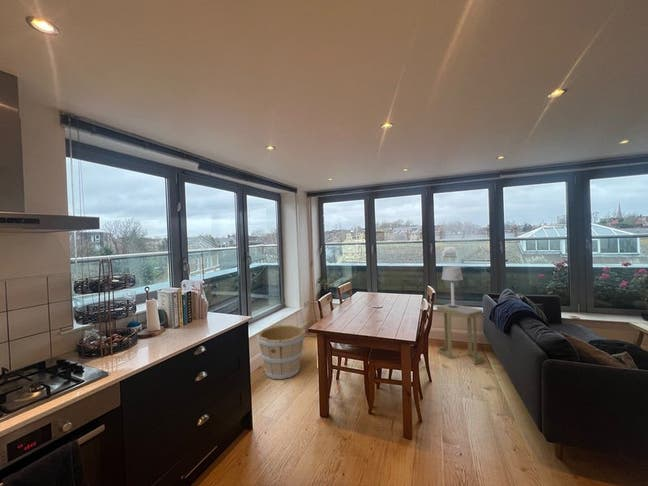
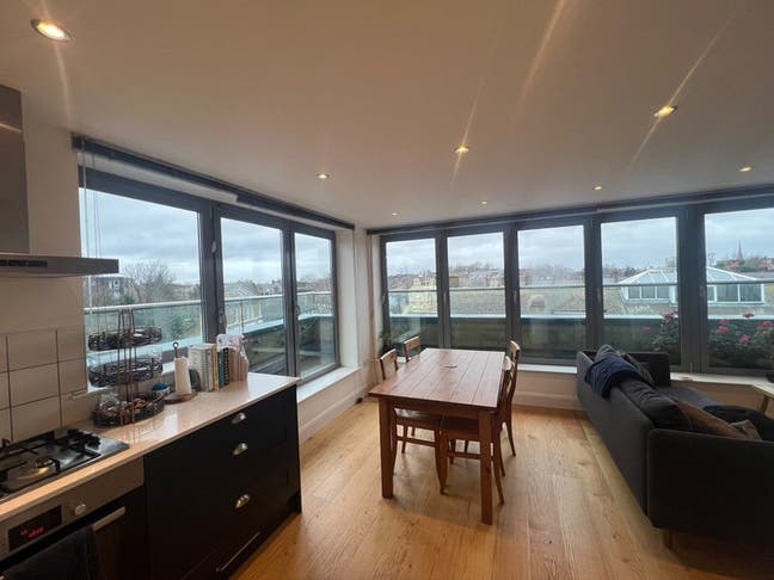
- table lamp [440,266,464,308]
- wooden bucket [256,324,306,381]
- side table [436,303,485,365]
